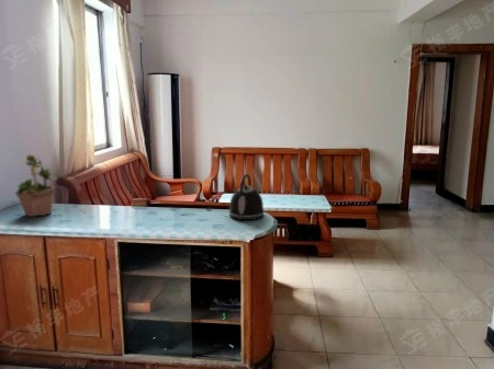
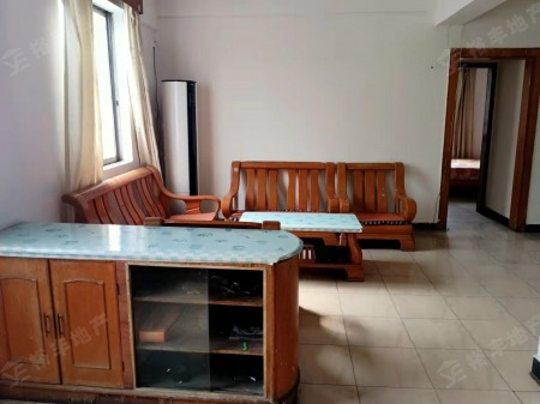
- potted plant [13,153,58,218]
- kettle [227,173,266,221]
